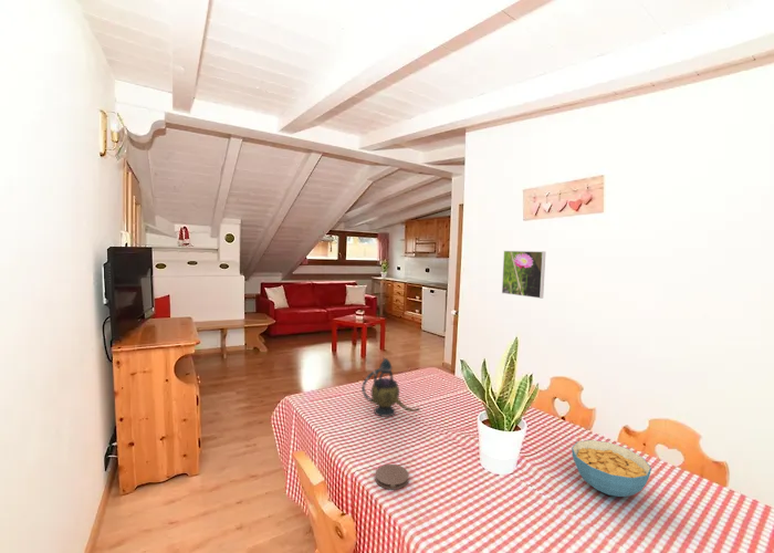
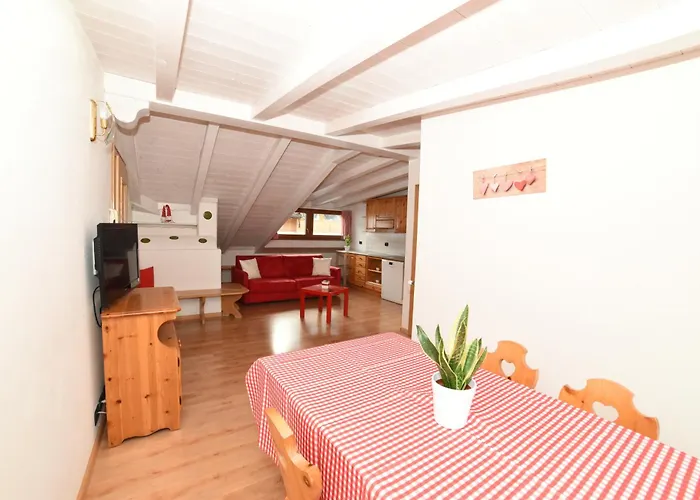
- coaster [375,463,410,490]
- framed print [501,250,546,300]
- teapot [360,356,421,418]
- cereal bowl [571,439,652,498]
